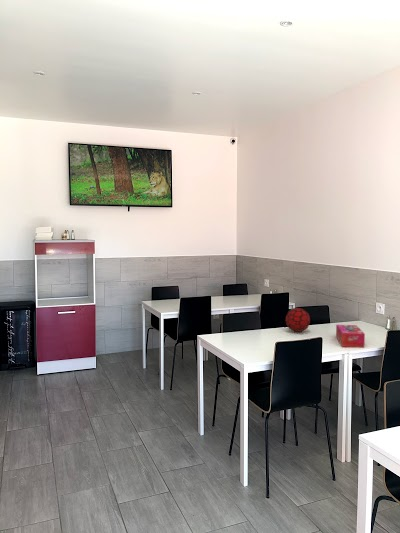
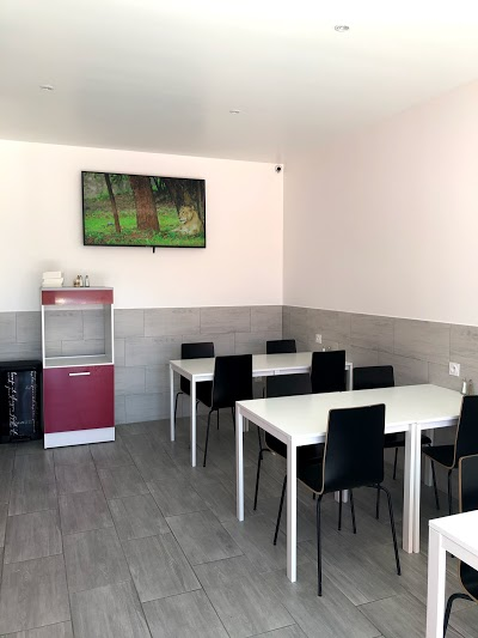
- tissue box [335,324,366,349]
- decorative orb [284,307,311,333]
